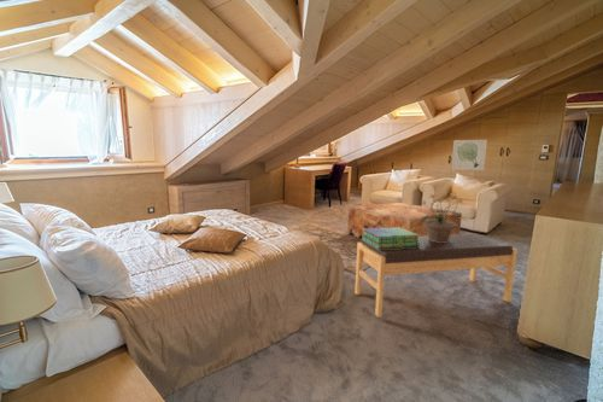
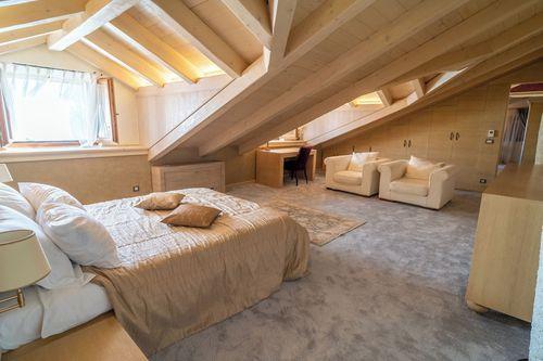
- stack of books [359,227,420,250]
- wall art [450,139,488,171]
- coffee table [346,202,463,239]
- potted plant [421,193,467,243]
- bench [353,233,519,319]
